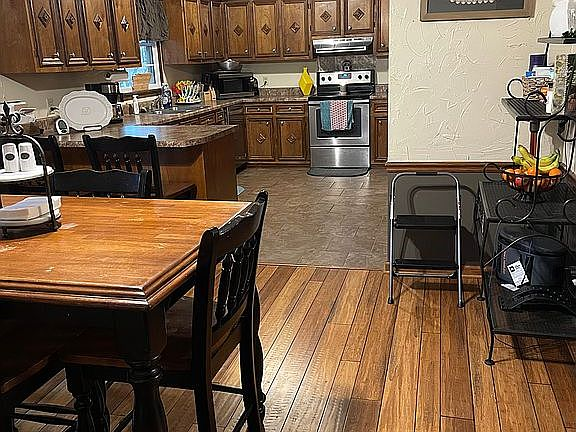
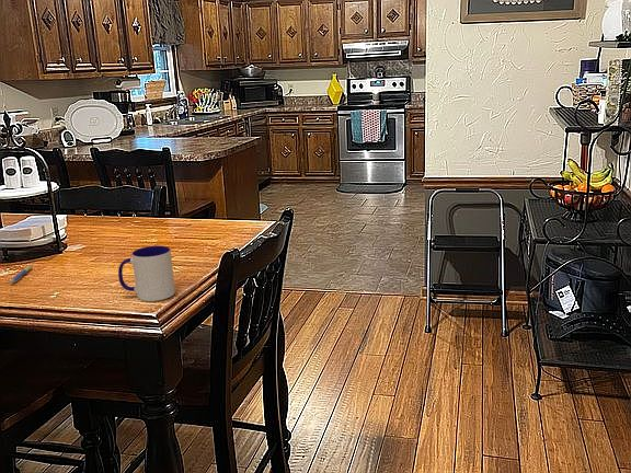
+ mug [117,245,176,302]
+ pen [9,264,33,285]
